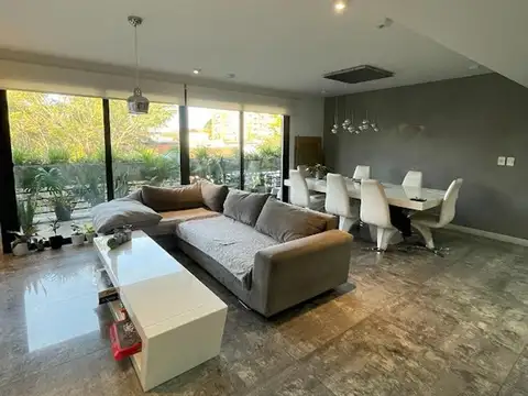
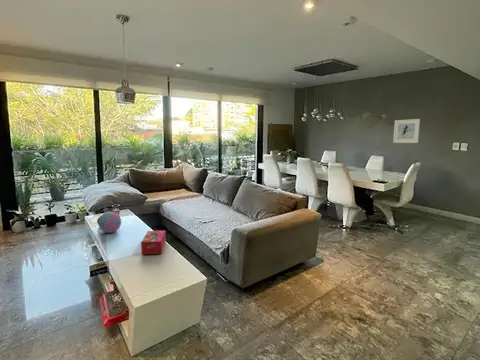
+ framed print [392,118,421,144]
+ decorative ball [97,211,122,234]
+ tissue box [140,230,167,255]
